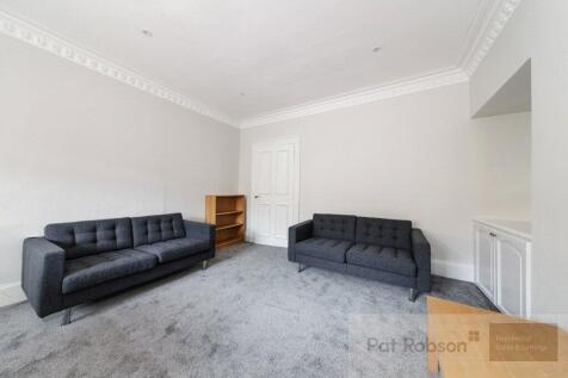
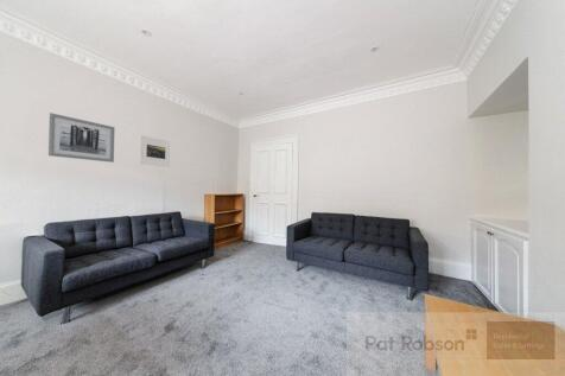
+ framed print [140,135,171,167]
+ wall art [47,111,115,164]
